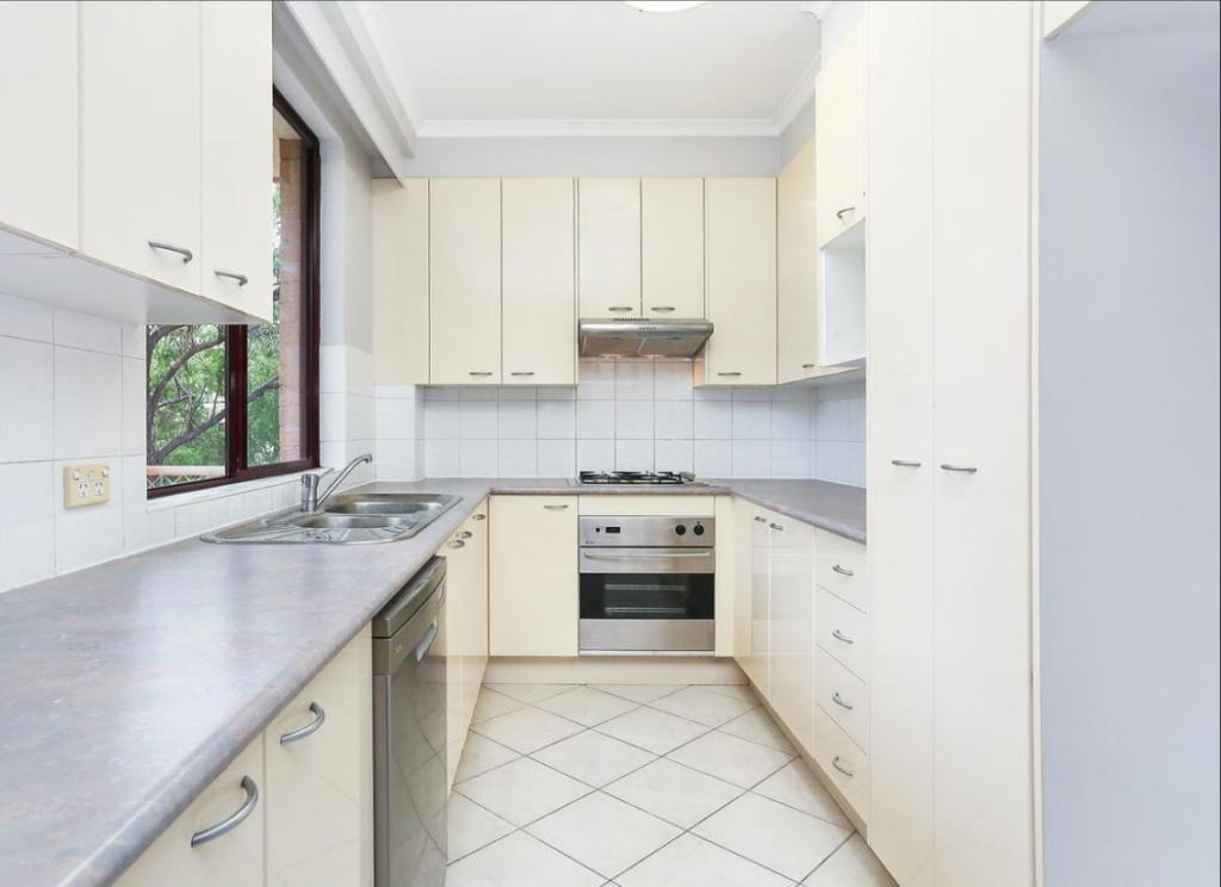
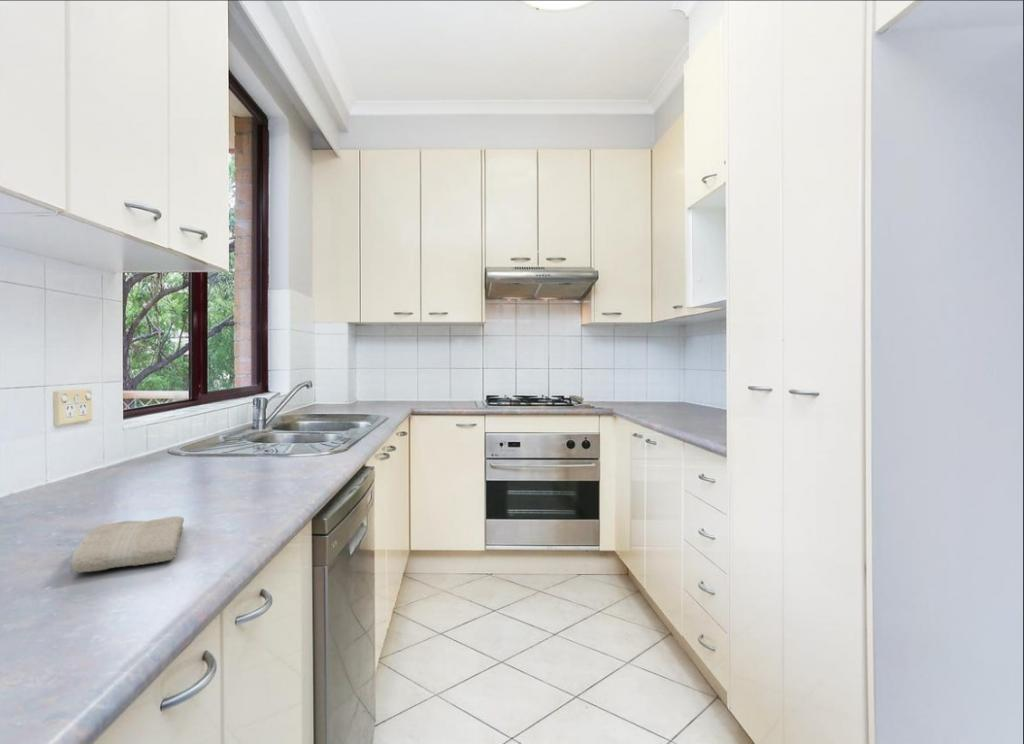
+ washcloth [70,515,185,574]
